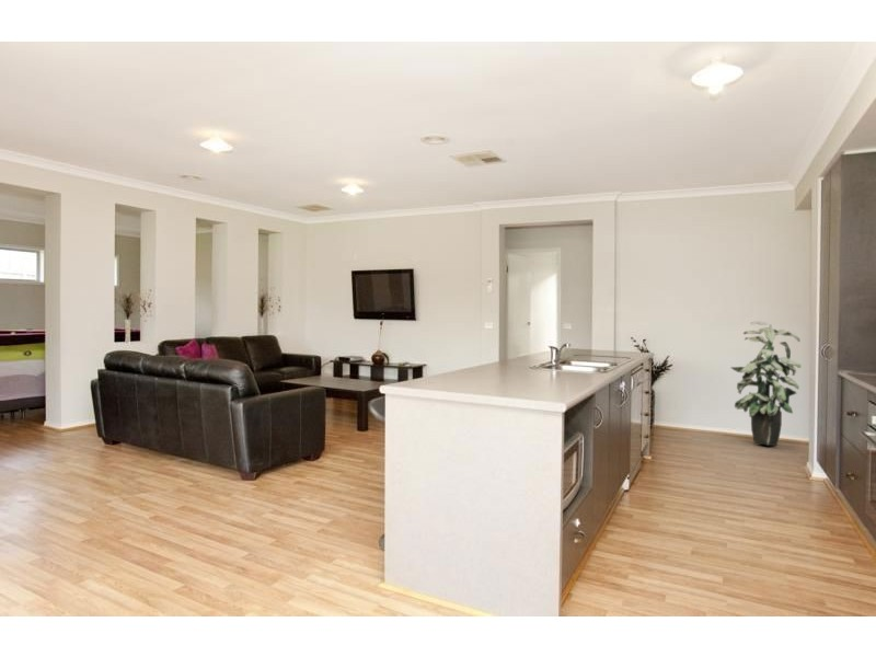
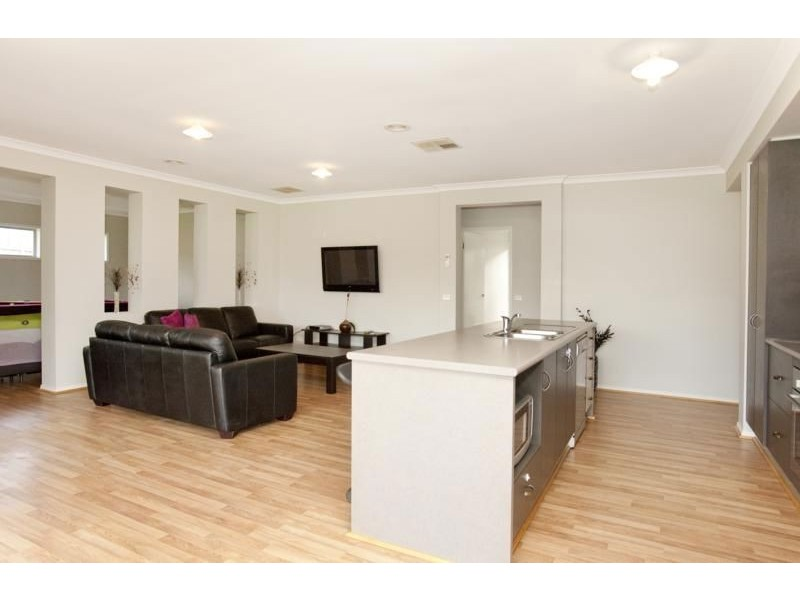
- indoor plant [729,320,802,447]
